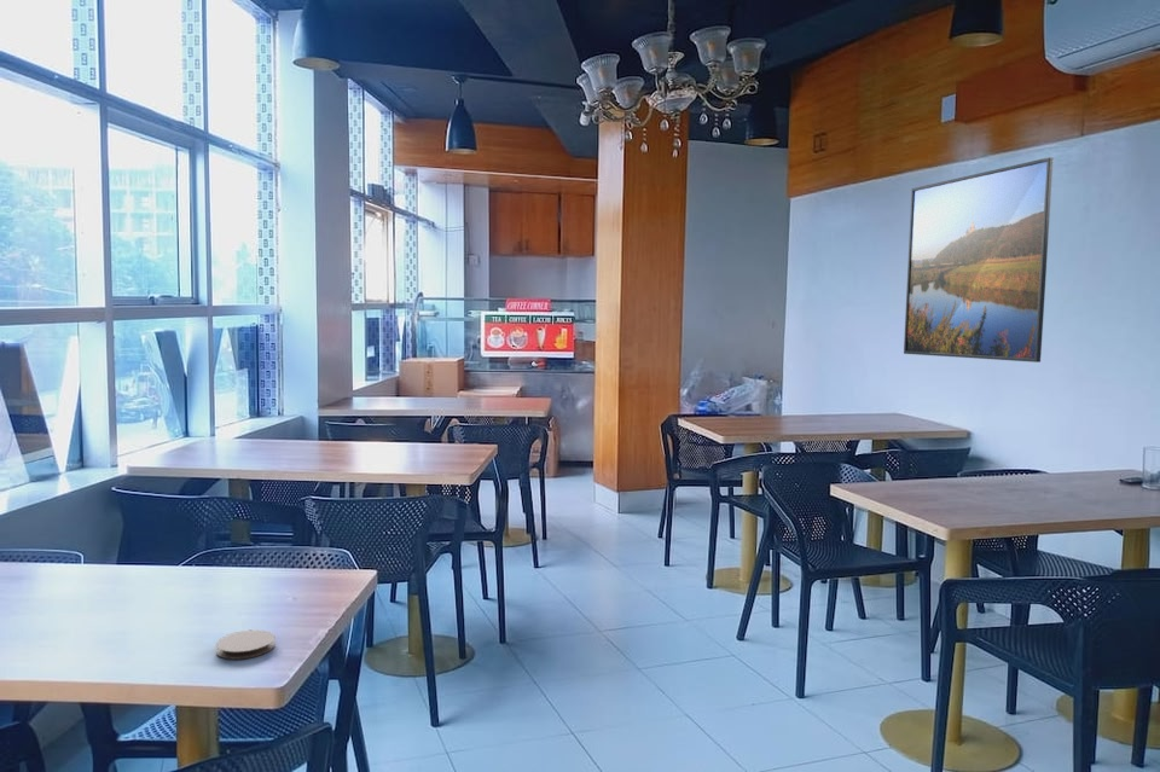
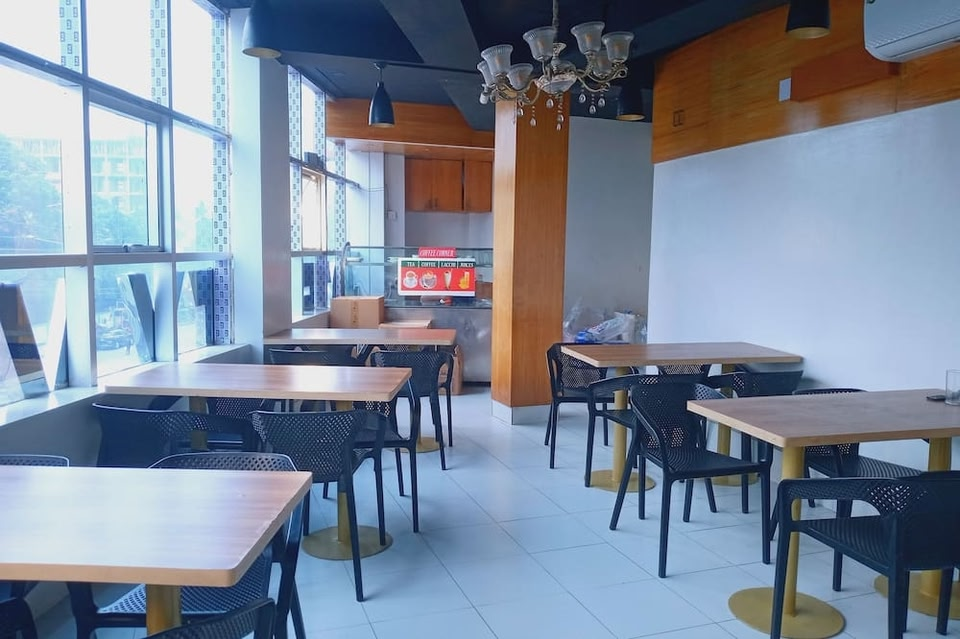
- coaster [215,629,276,661]
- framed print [903,156,1055,364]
